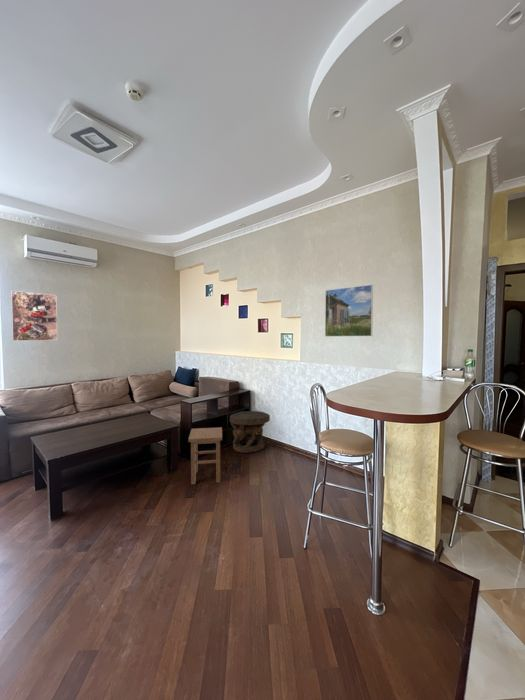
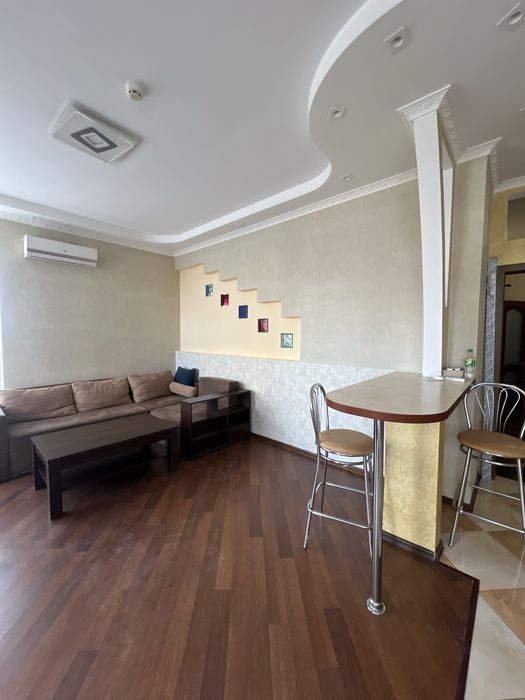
- side table [229,410,271,454]
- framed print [324,284,374,337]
- stool [188,426,223,485]
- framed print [10,290,58,342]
